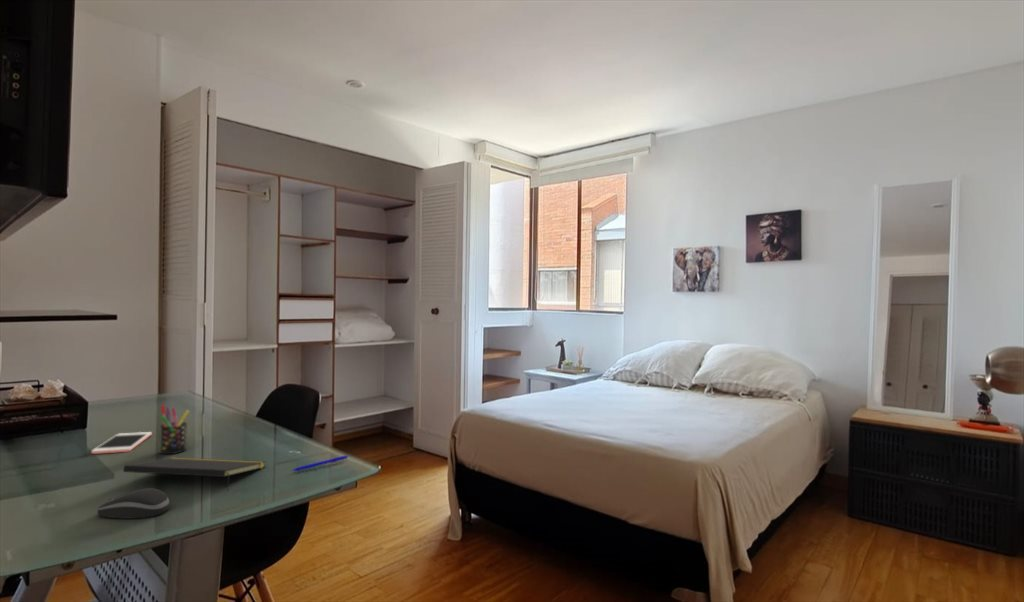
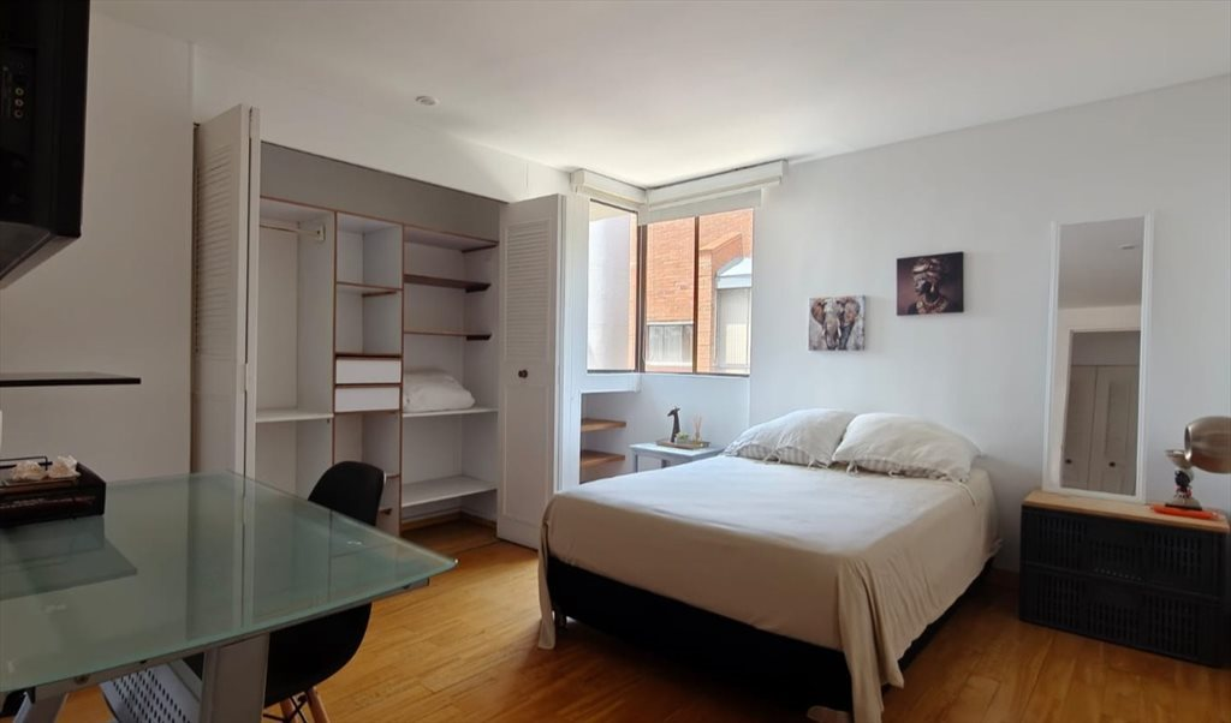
- cell phone [90,431,153,455]
- pen [291,454,349,472]
- pen holder [159,404,190,455]
- computer mouse [97,487,171,519]
- notepad [122,457,266,492]
